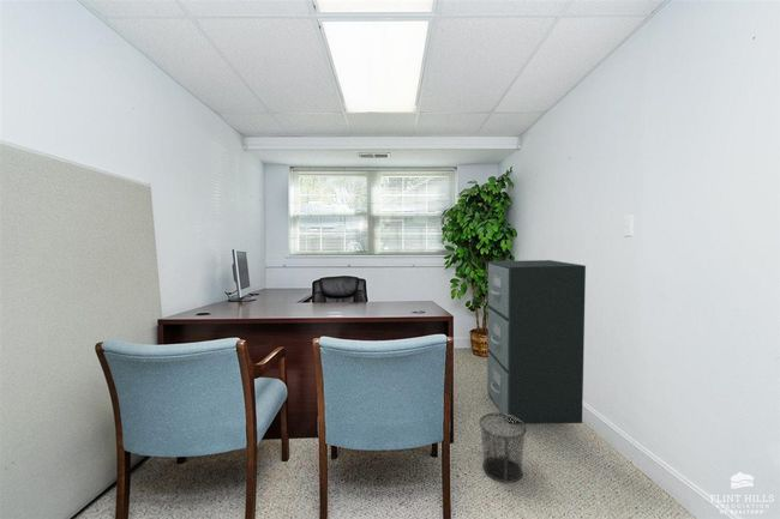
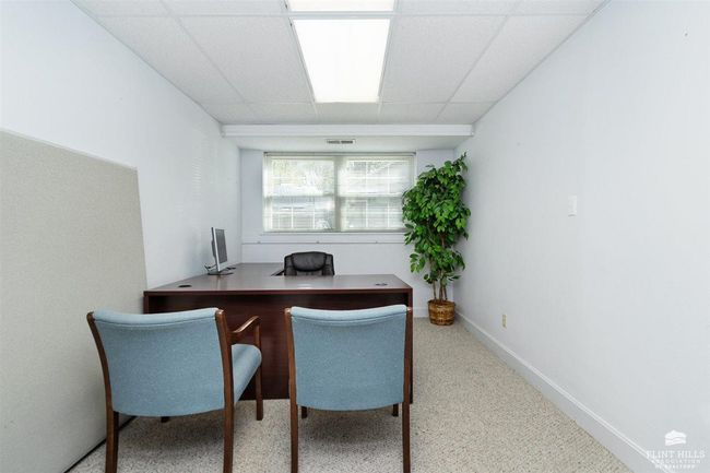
- filing cabinet [487,259,587,424]
- waste bin [478,412,528,484]
